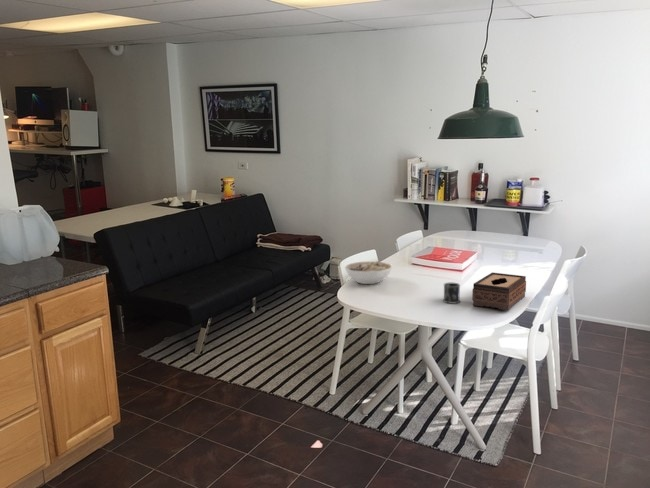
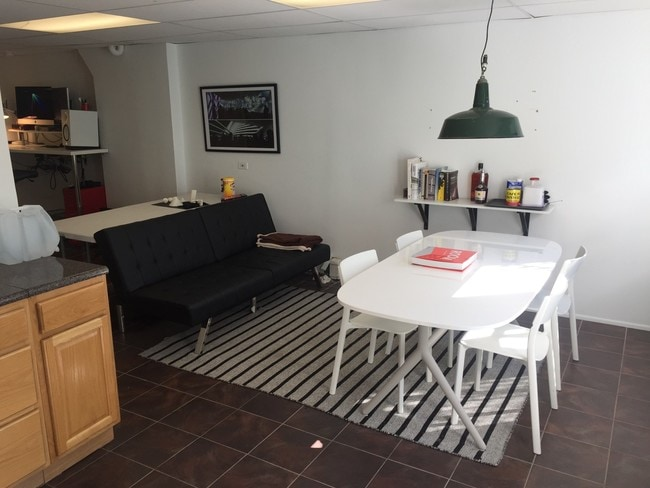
- mug [442,282,461,305]
- tissue box [471,272,527,311]
- bowl [343,260,393,285]
